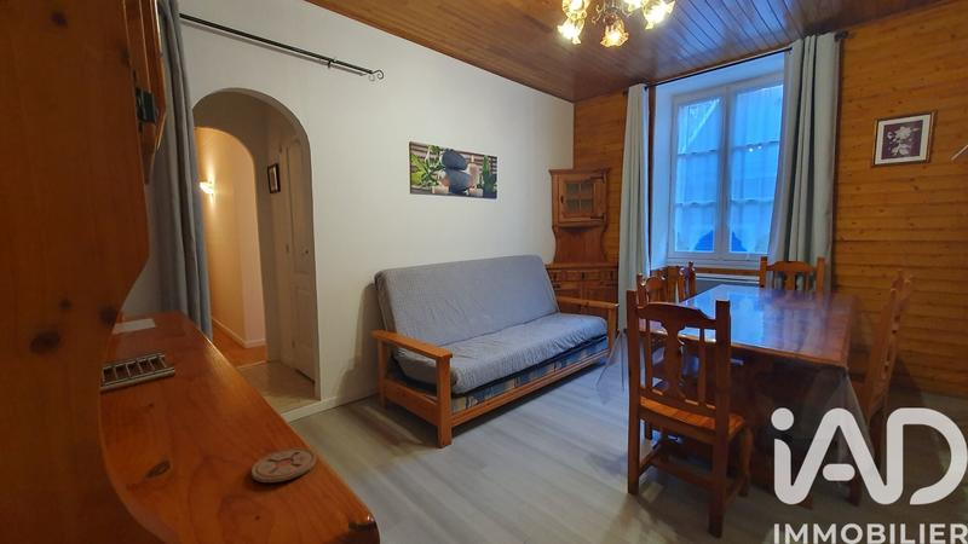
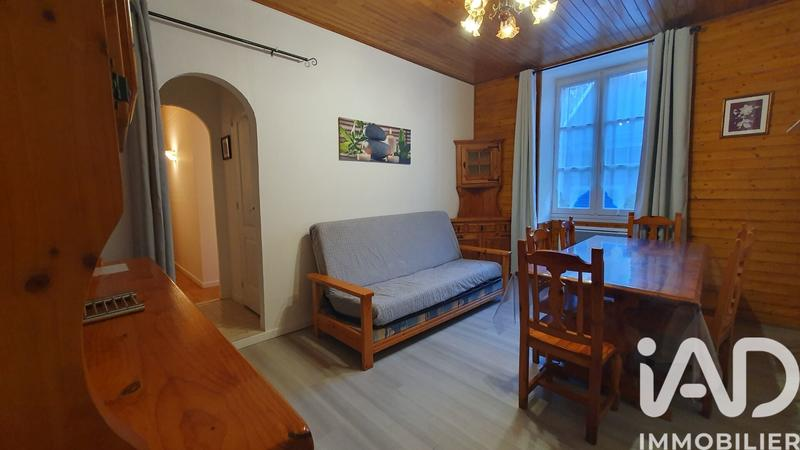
- coaster [250,447,317,484]
